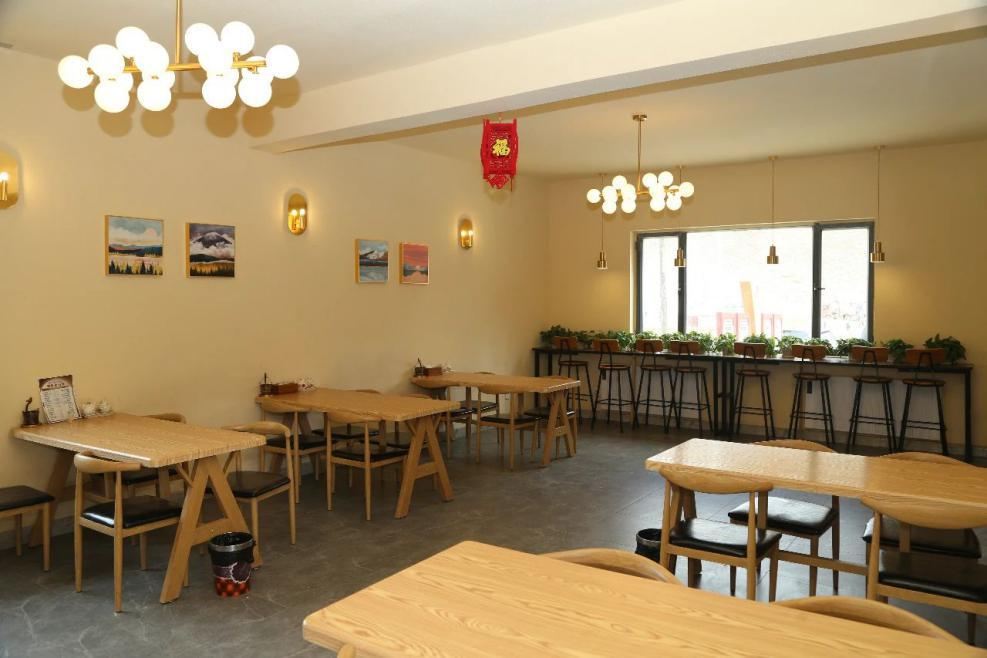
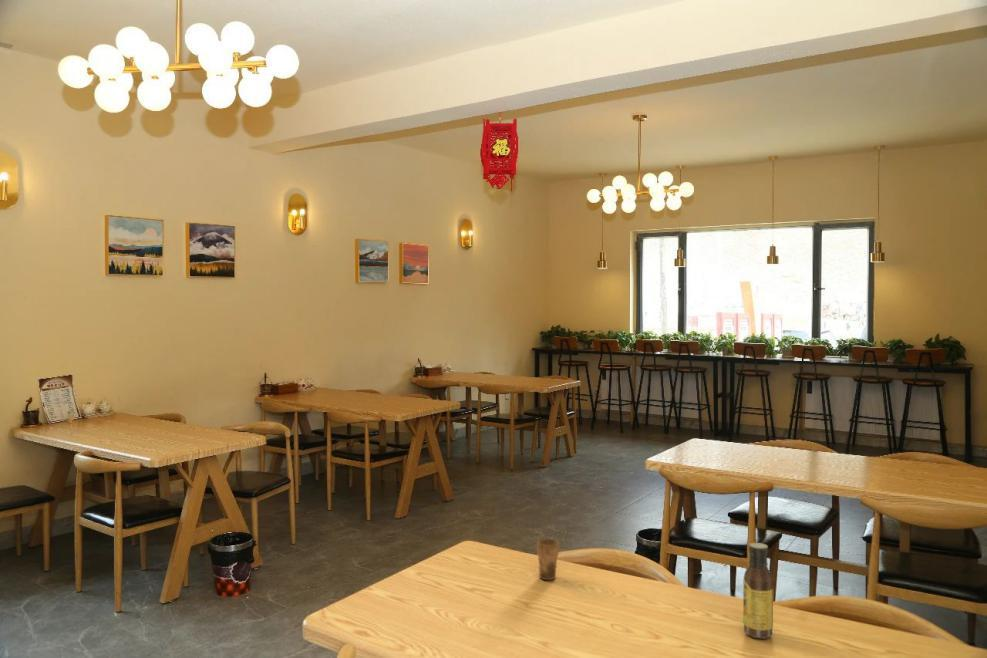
+ sauce bottle [742,542,774,640]
+ cup [536,532,561,581]
